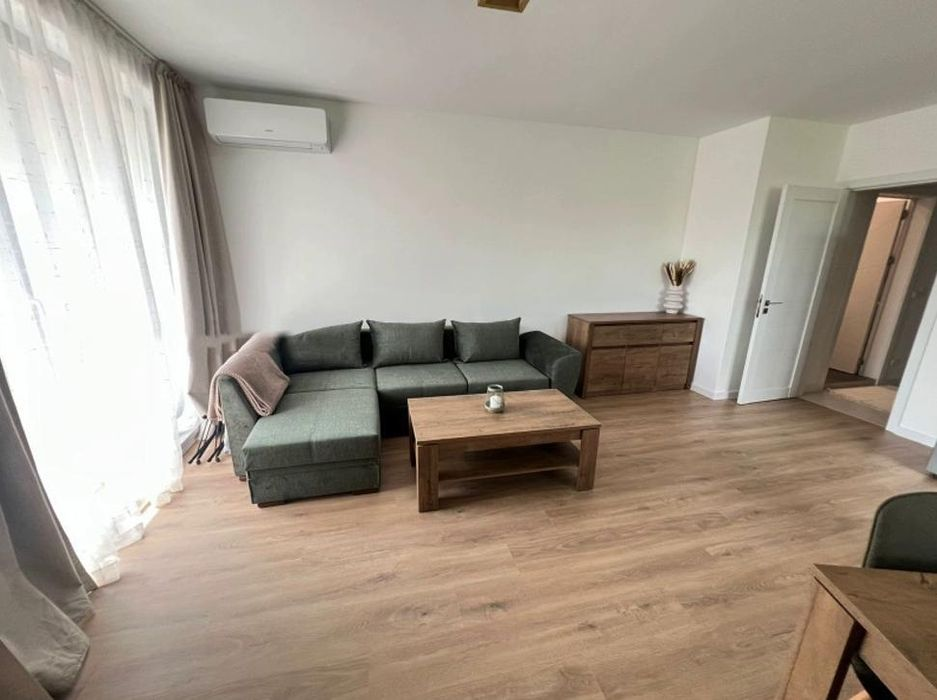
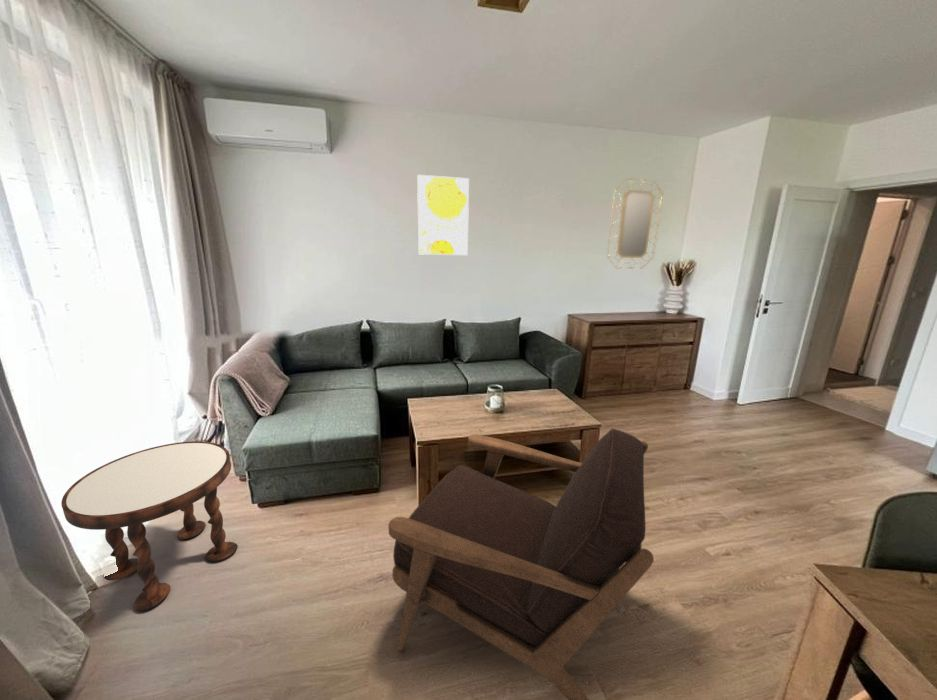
+ side table [60,440,238,612]
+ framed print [416,174,470,256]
+ armchair [387,427,655,700]
+ home mirror [606,177,664,269]
